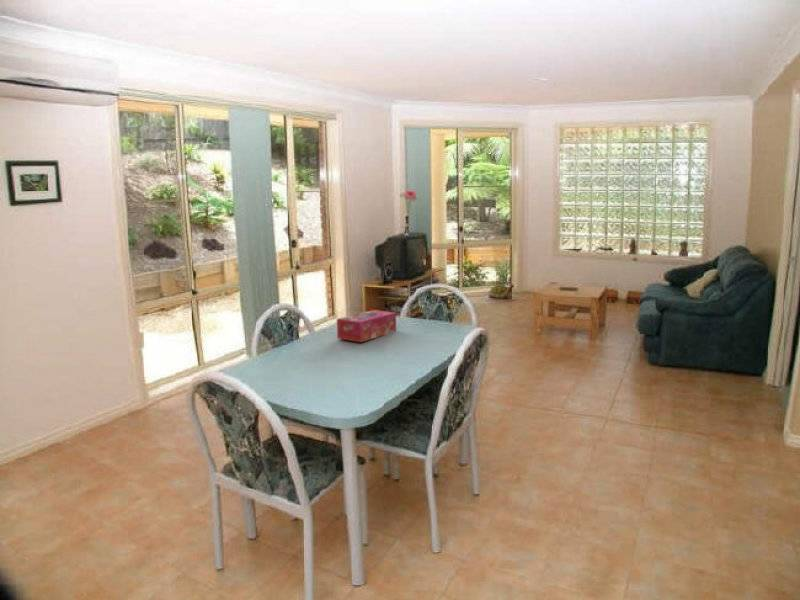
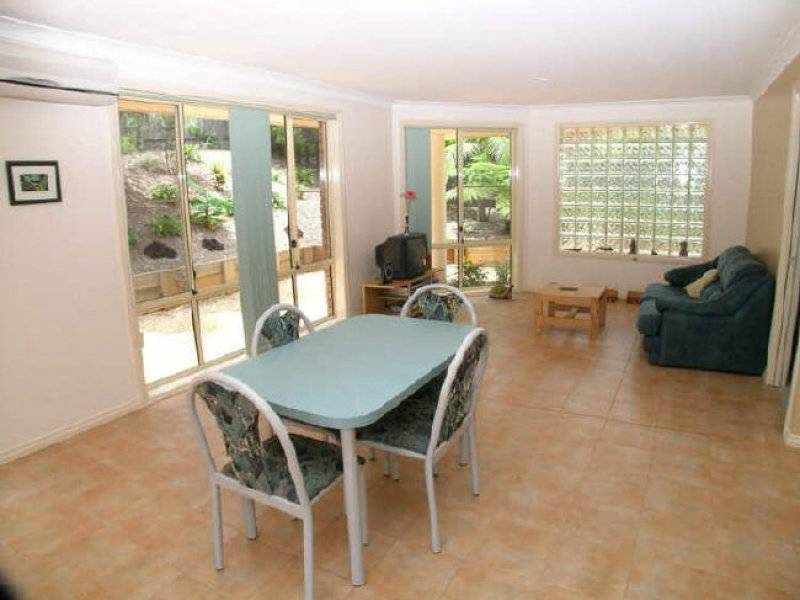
- tissue box [336,309,397,343]
